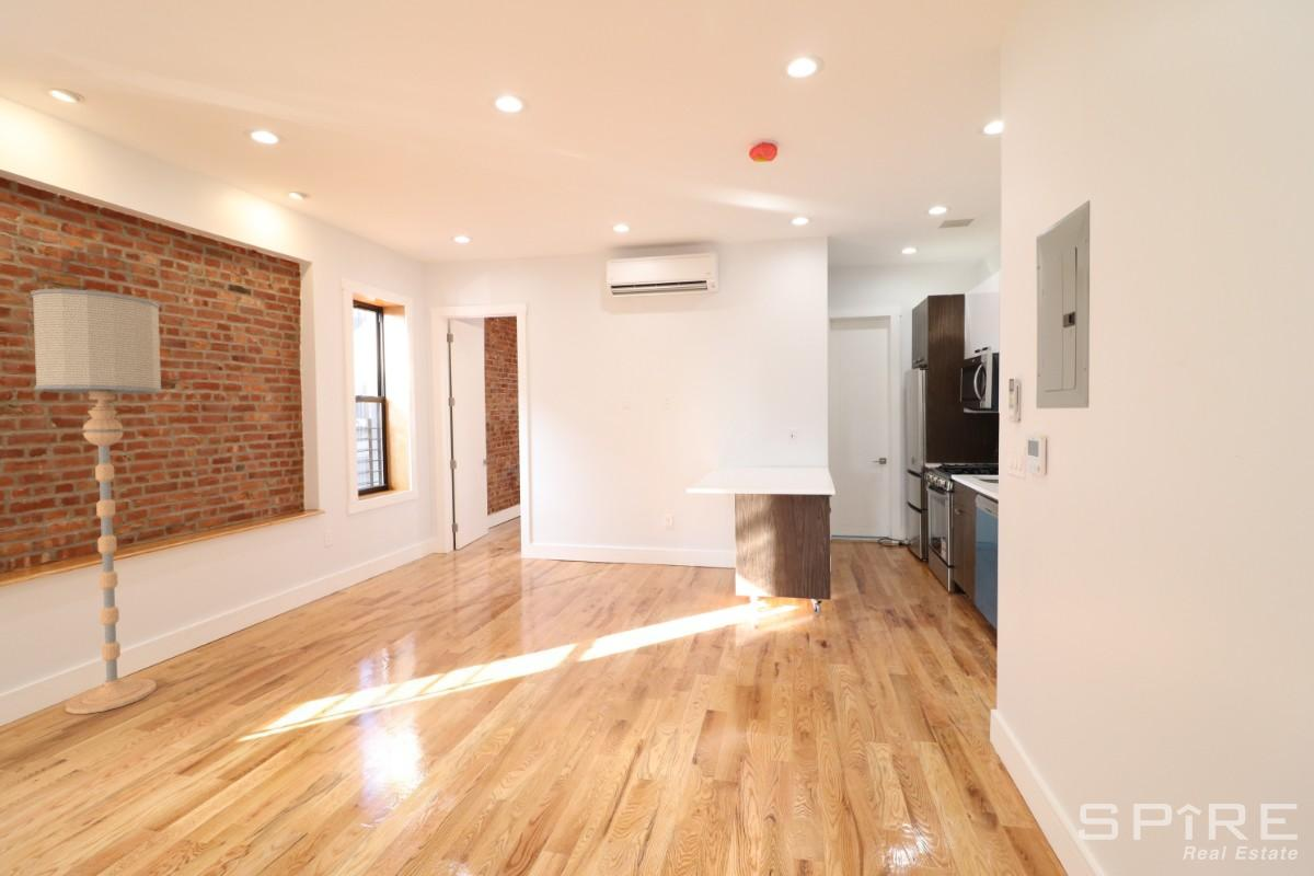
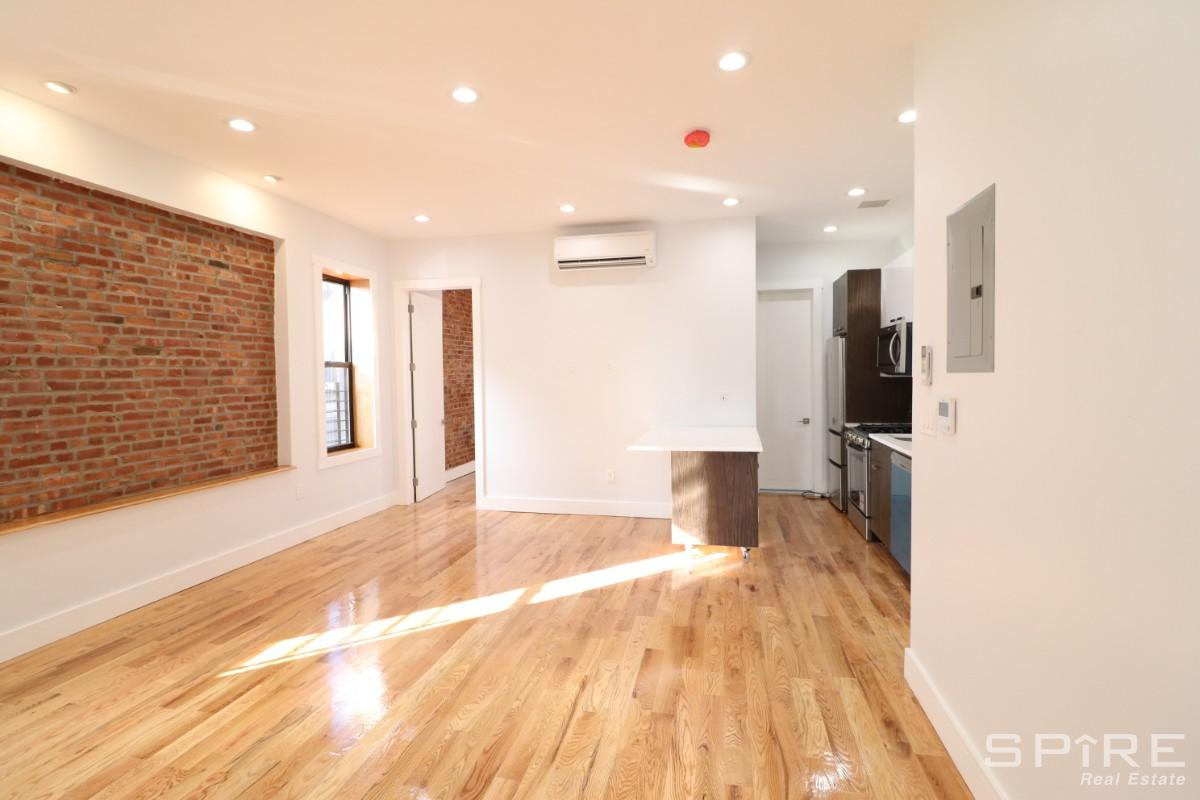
- floor lamp [30,288,164,715]
